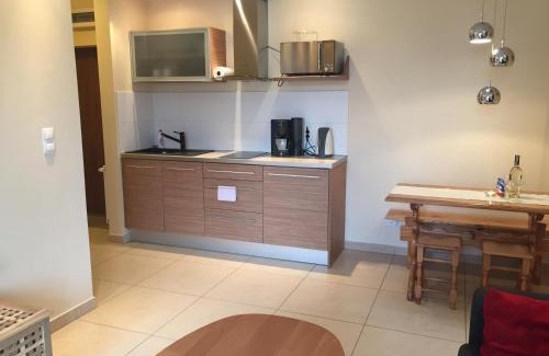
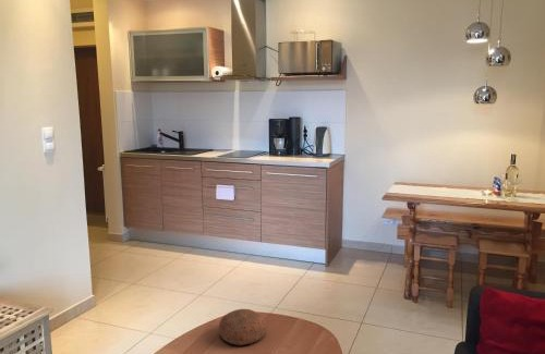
+ decorative bowl [218,308,267,346]
